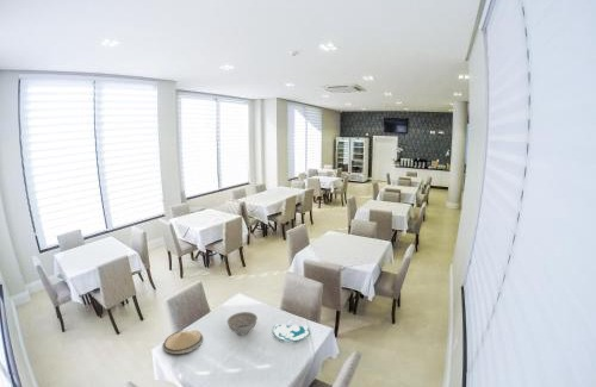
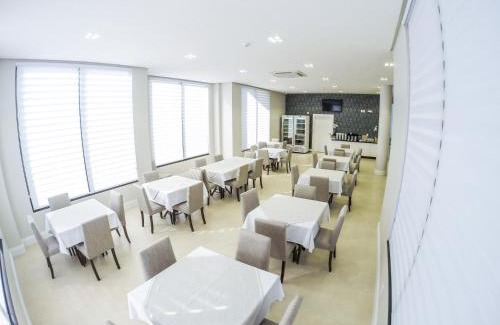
- plate [162,329,204,355]
- decorative bowl [226,311,259,336]
- plate [272,320,311,342]
